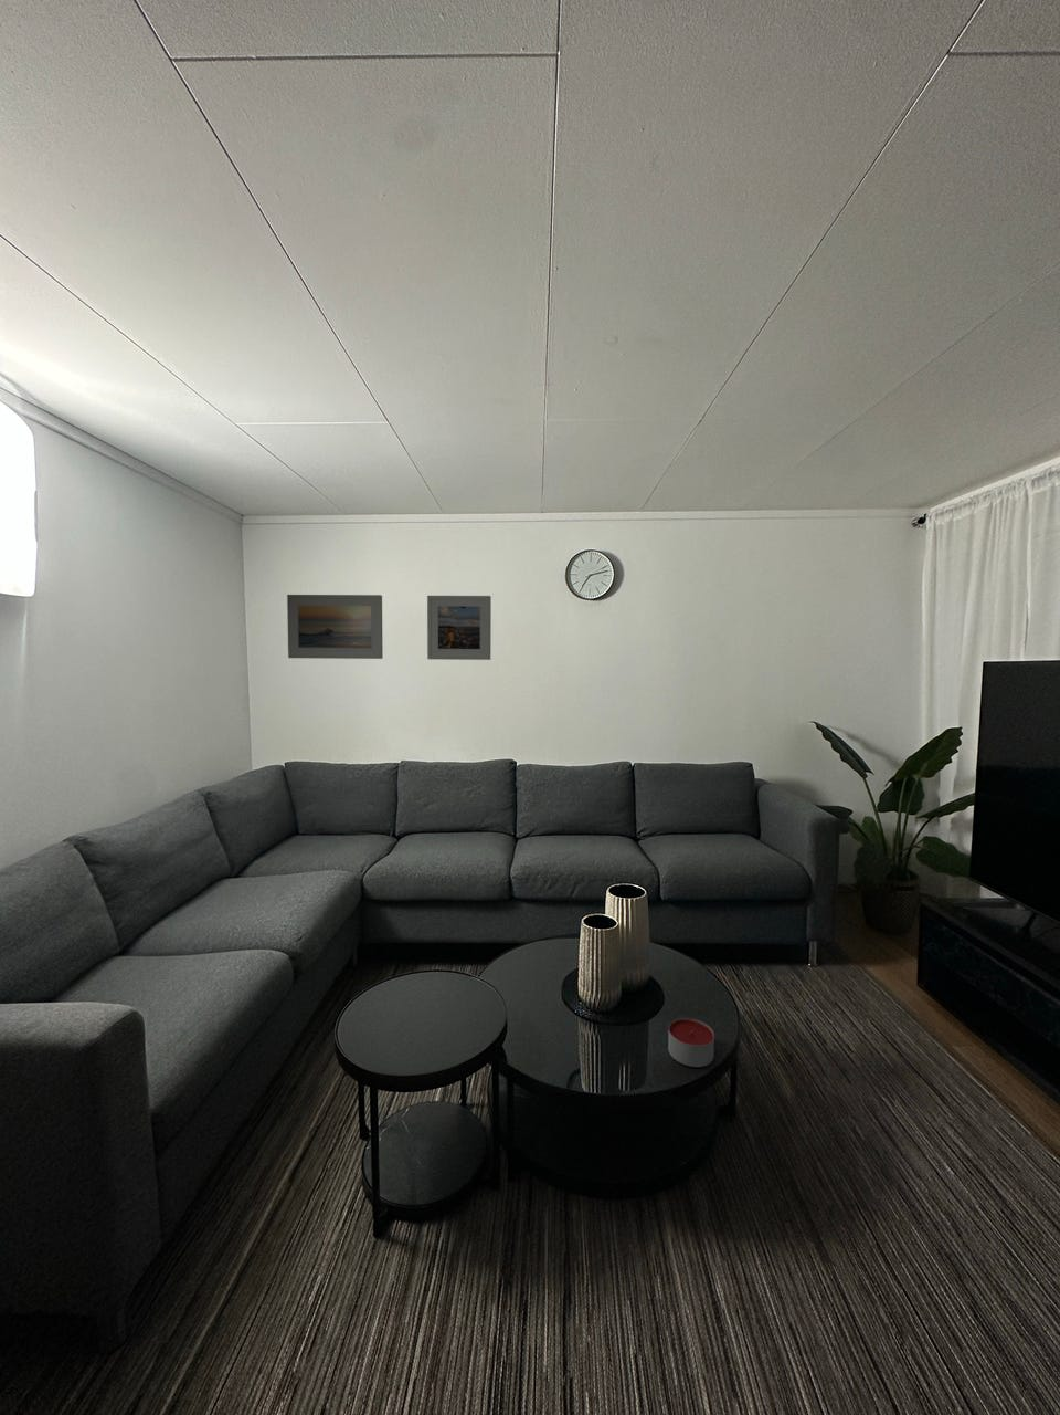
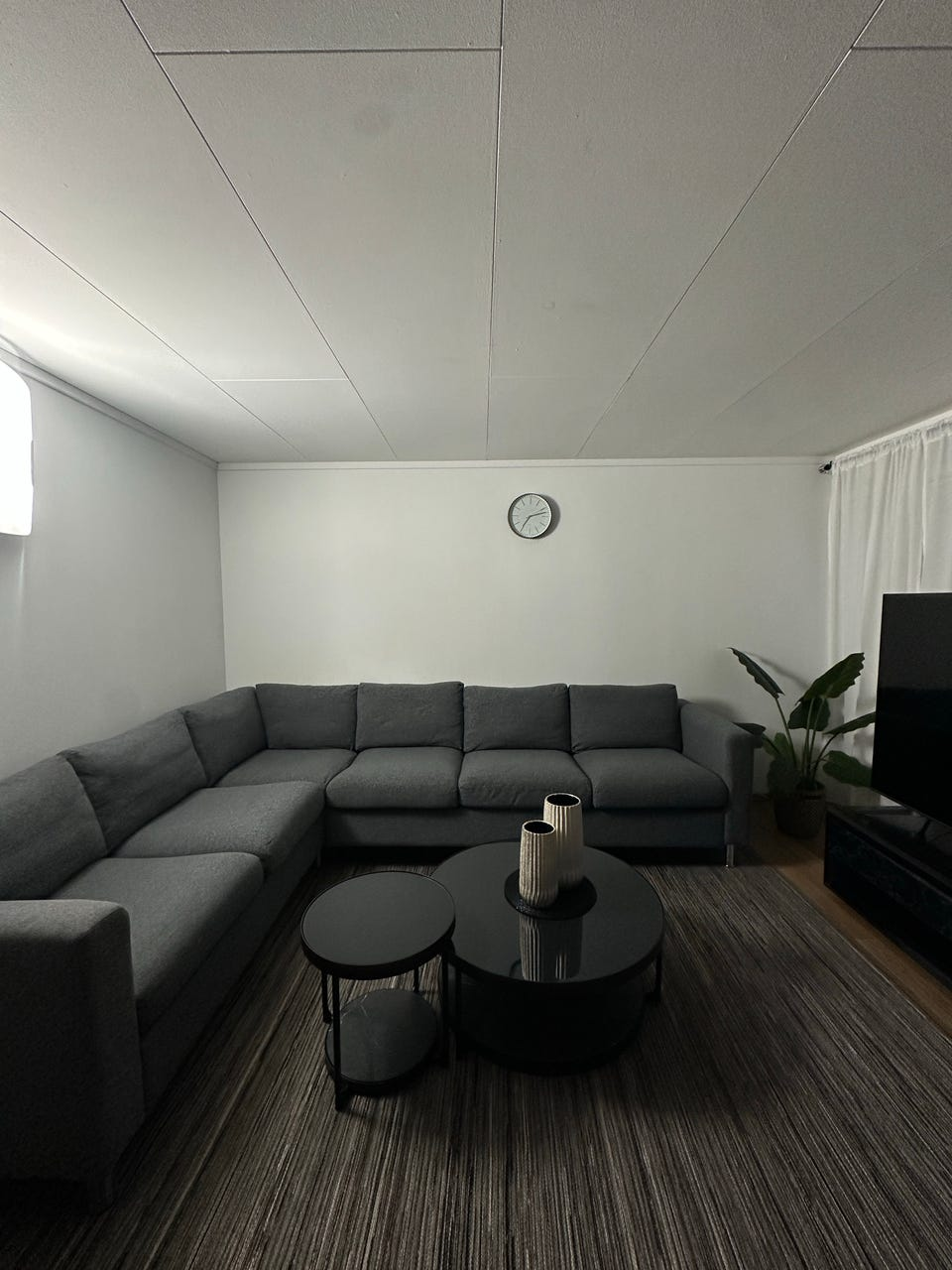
- candle [667,1017,716,1067]
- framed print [286,594,384,660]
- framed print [426,595,492,661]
